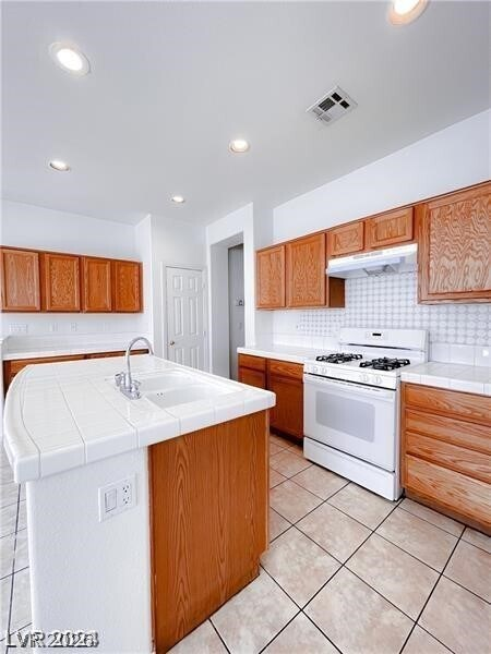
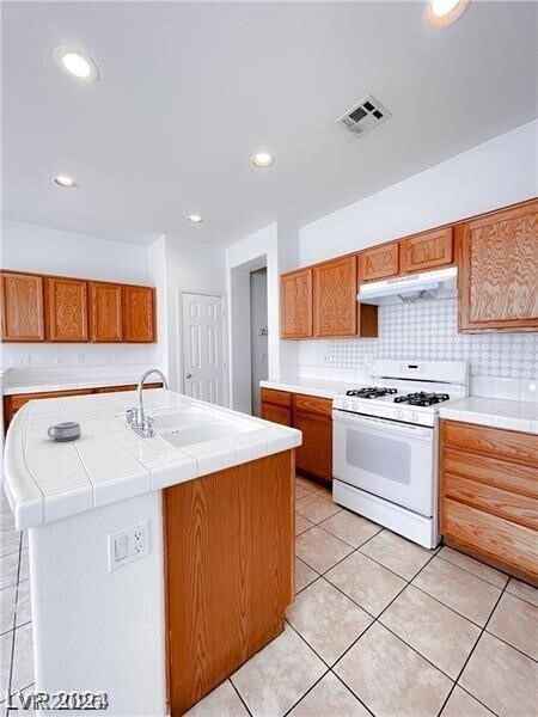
+ mug [47,421,82,442]
